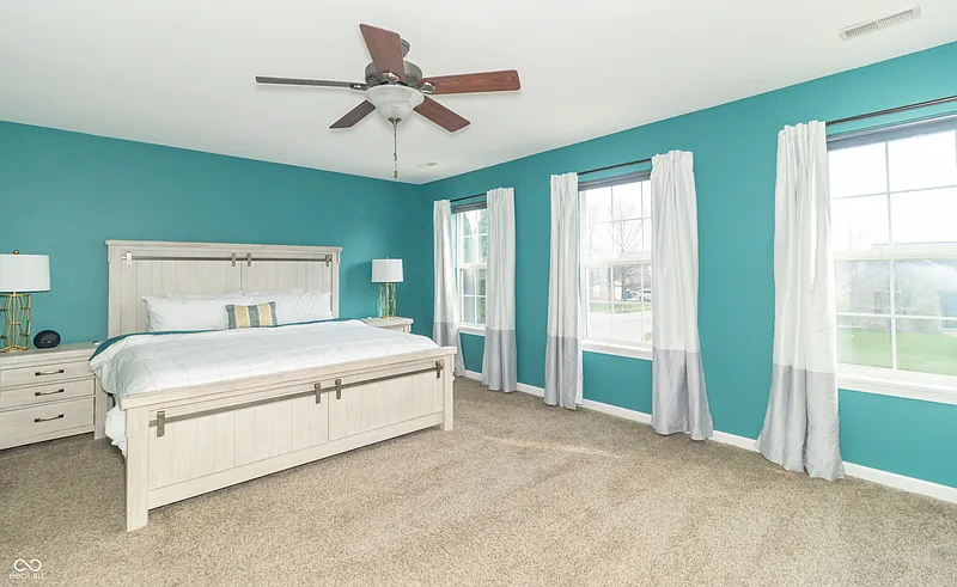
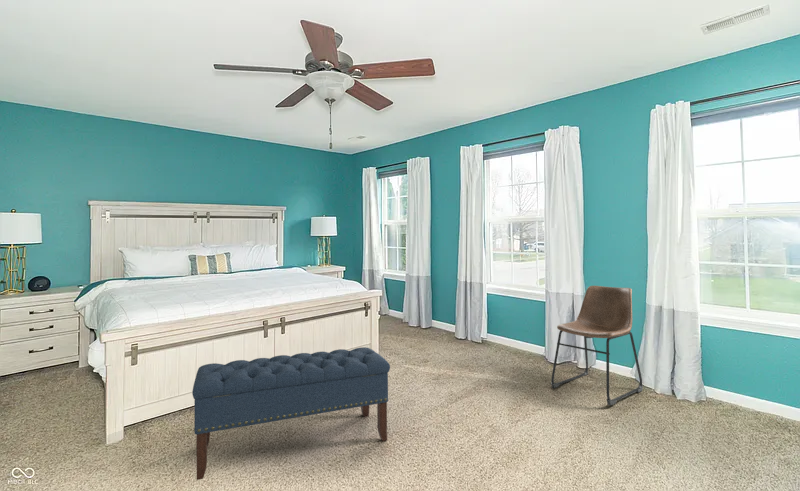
+ bench [191,346,391,481]
+ chair [550,285,644,406]
